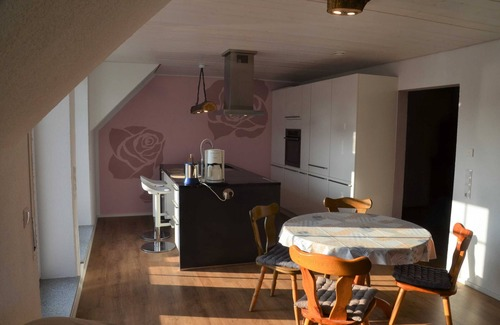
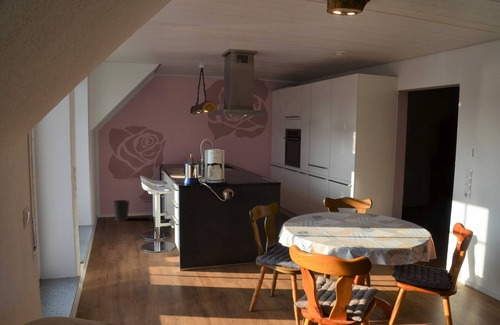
+ wastebasket [112,199,130,221]
